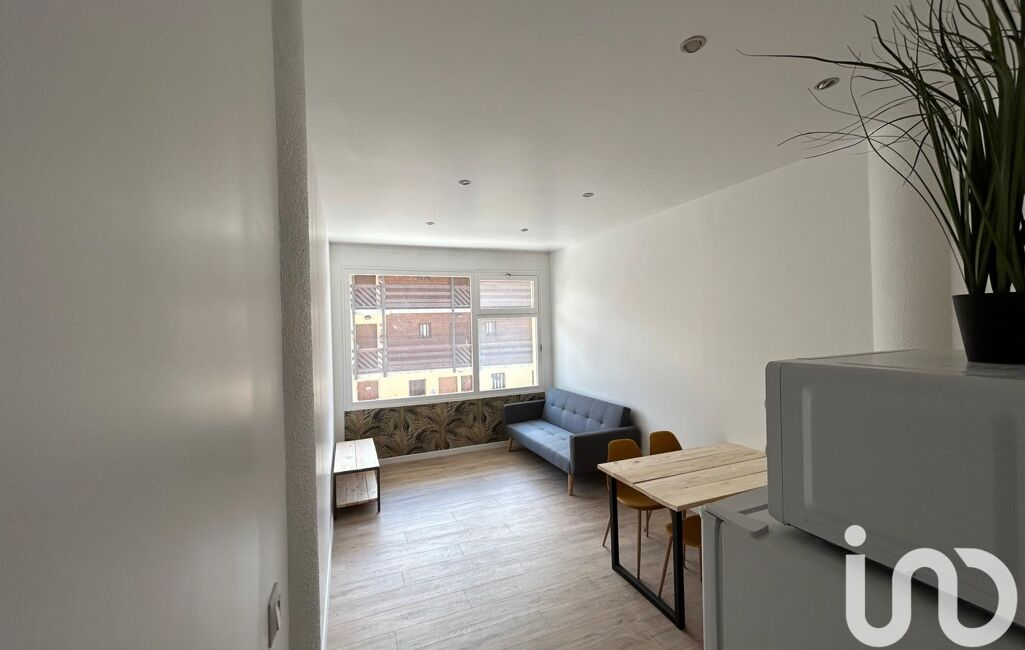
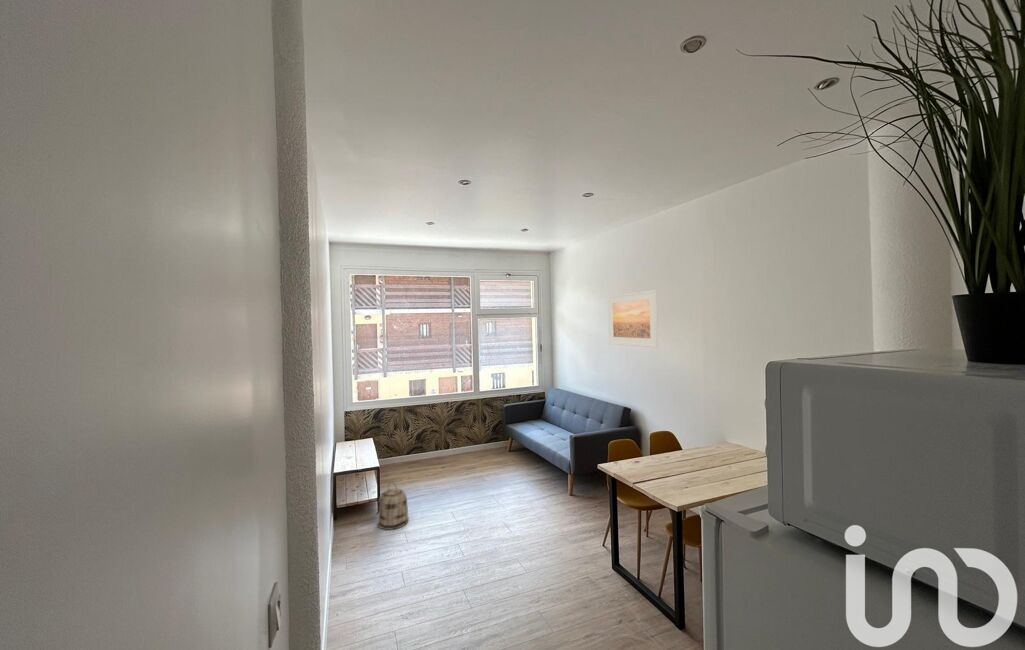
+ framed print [607,289,659,349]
+ basket [377,481,410,531]
